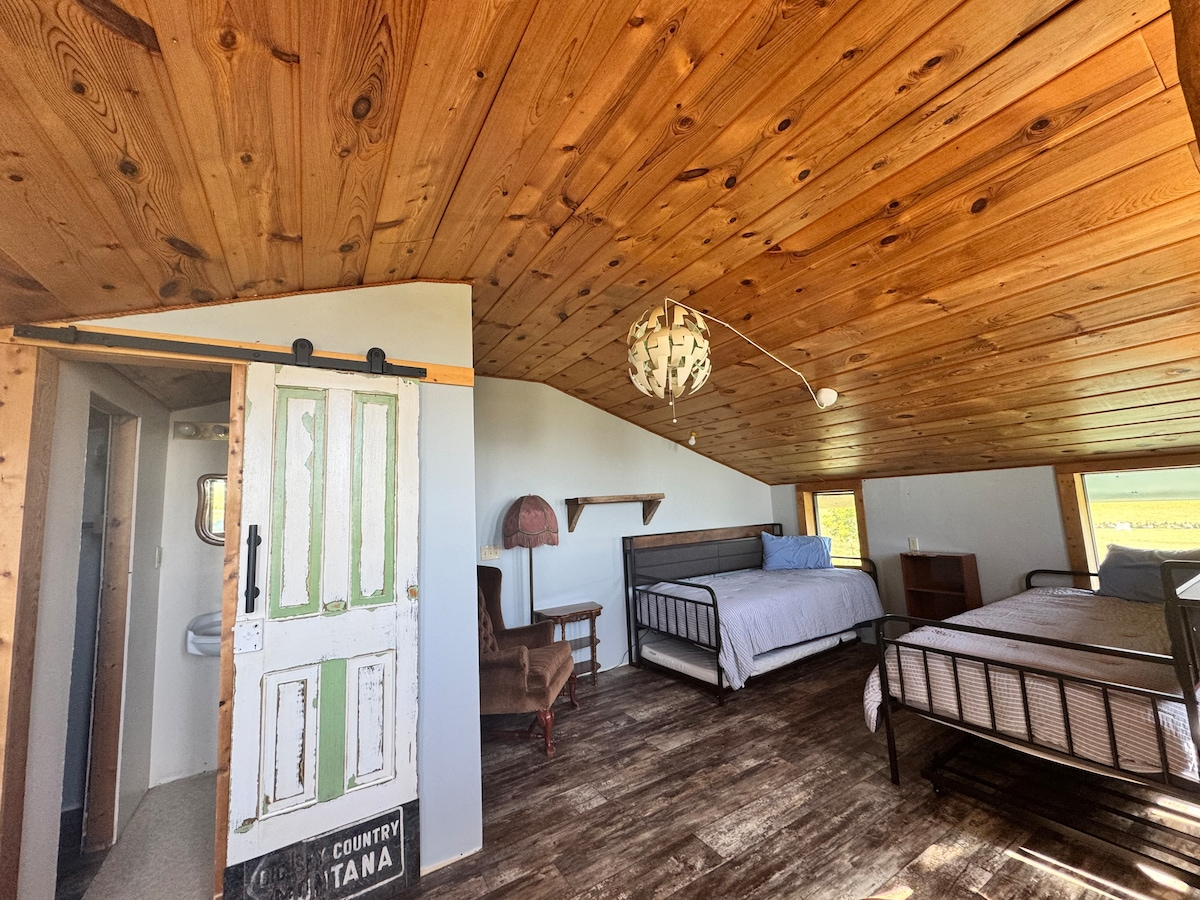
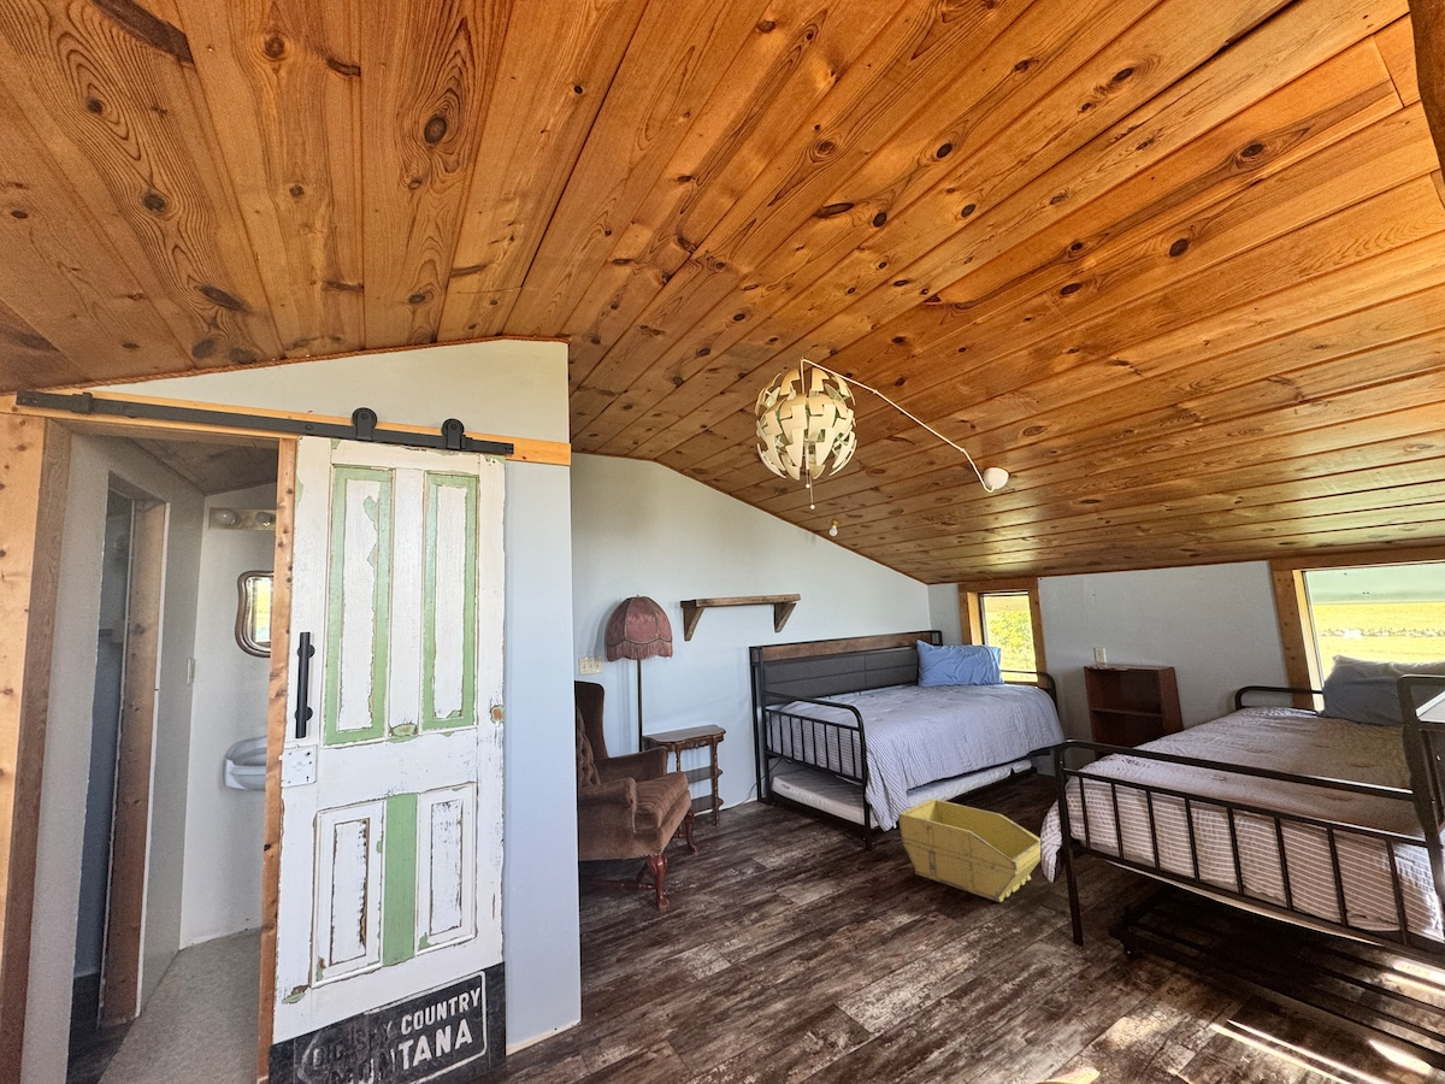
+ storage bin [897,797,1042,903]
